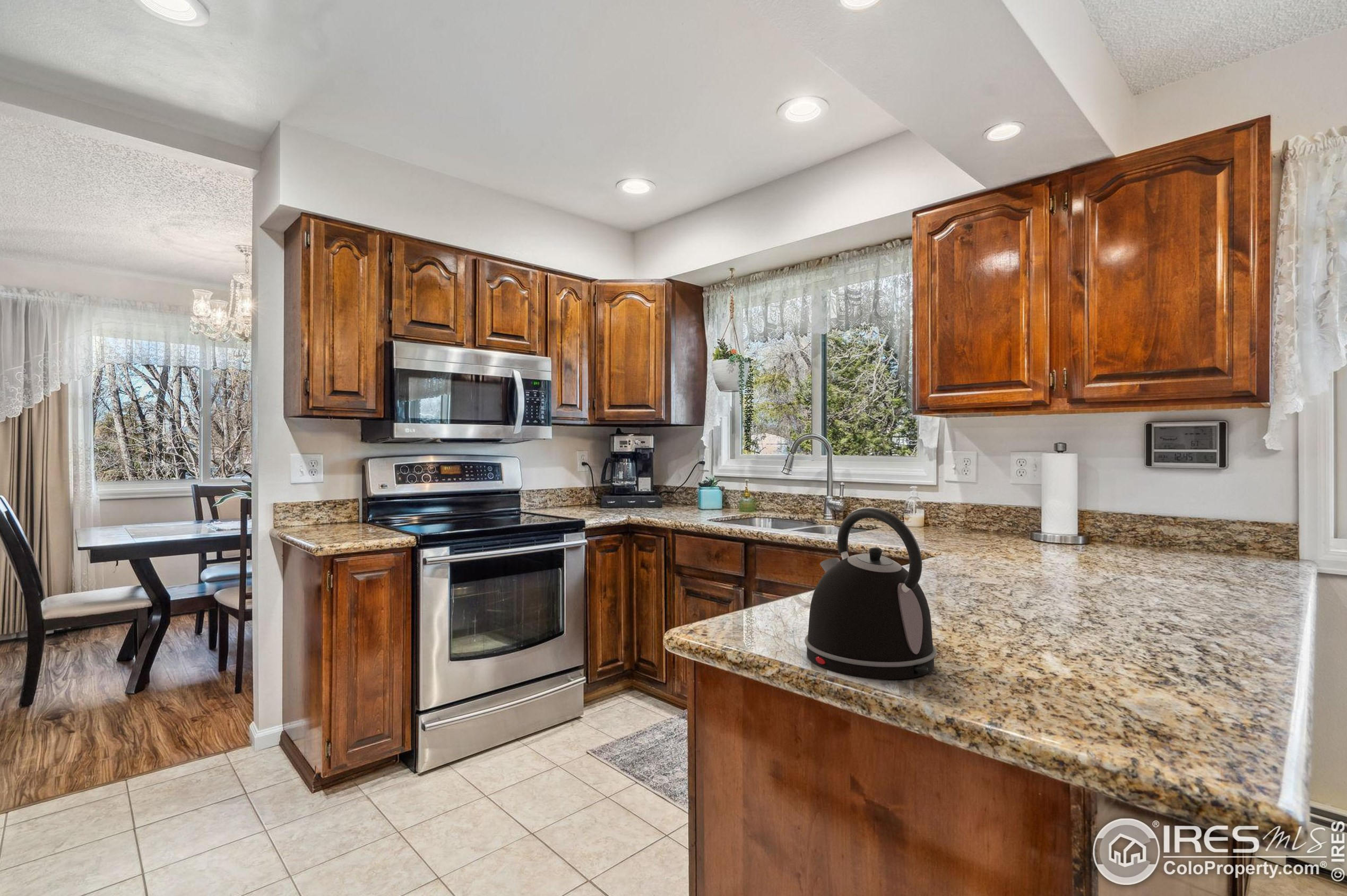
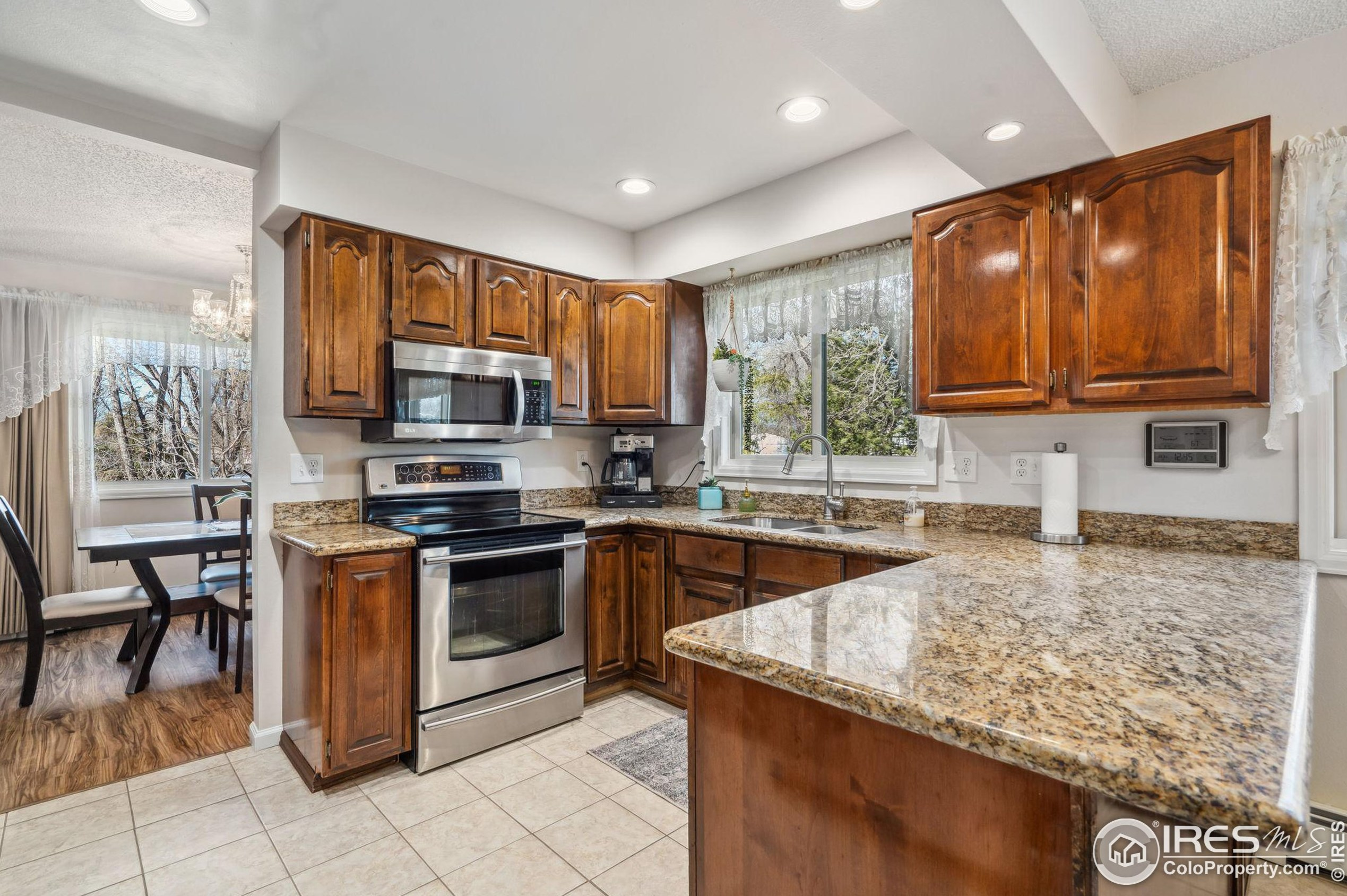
- kettle [804,507,937,680]
